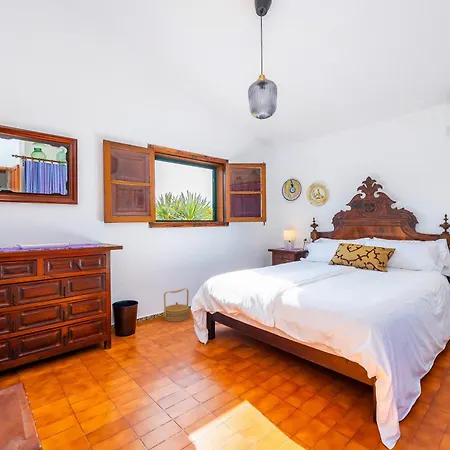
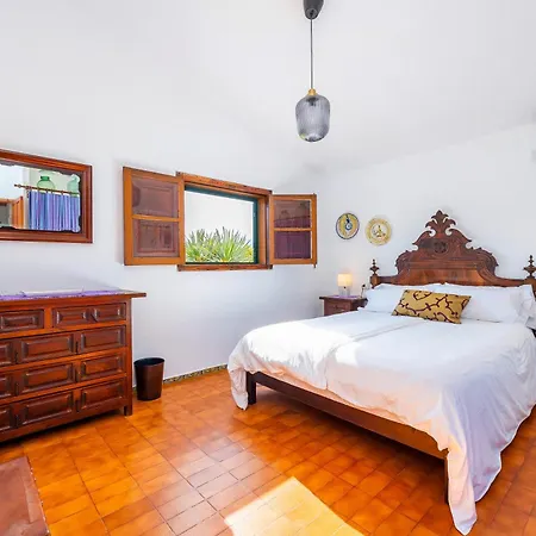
- basket [163,287,191,323]
